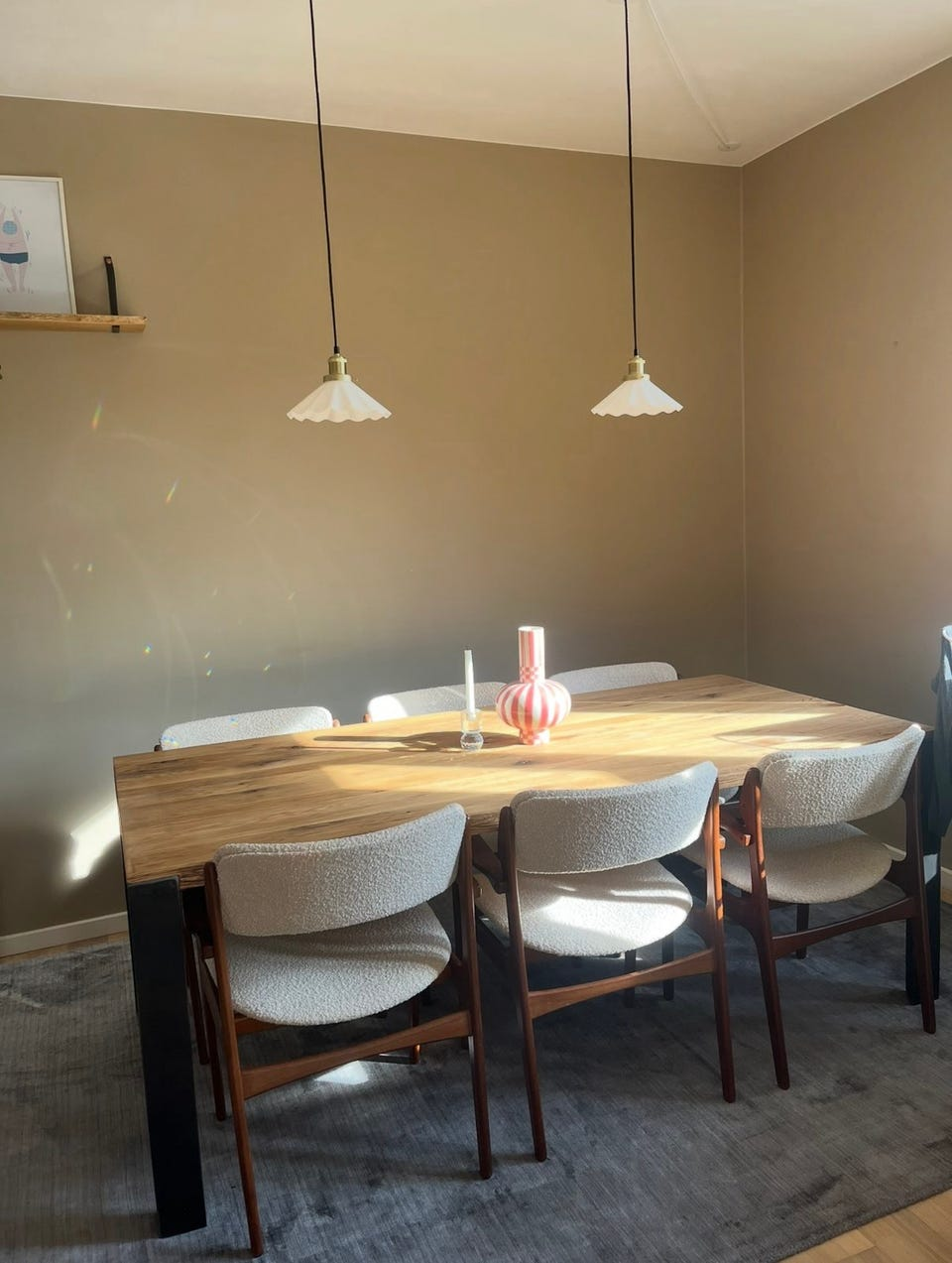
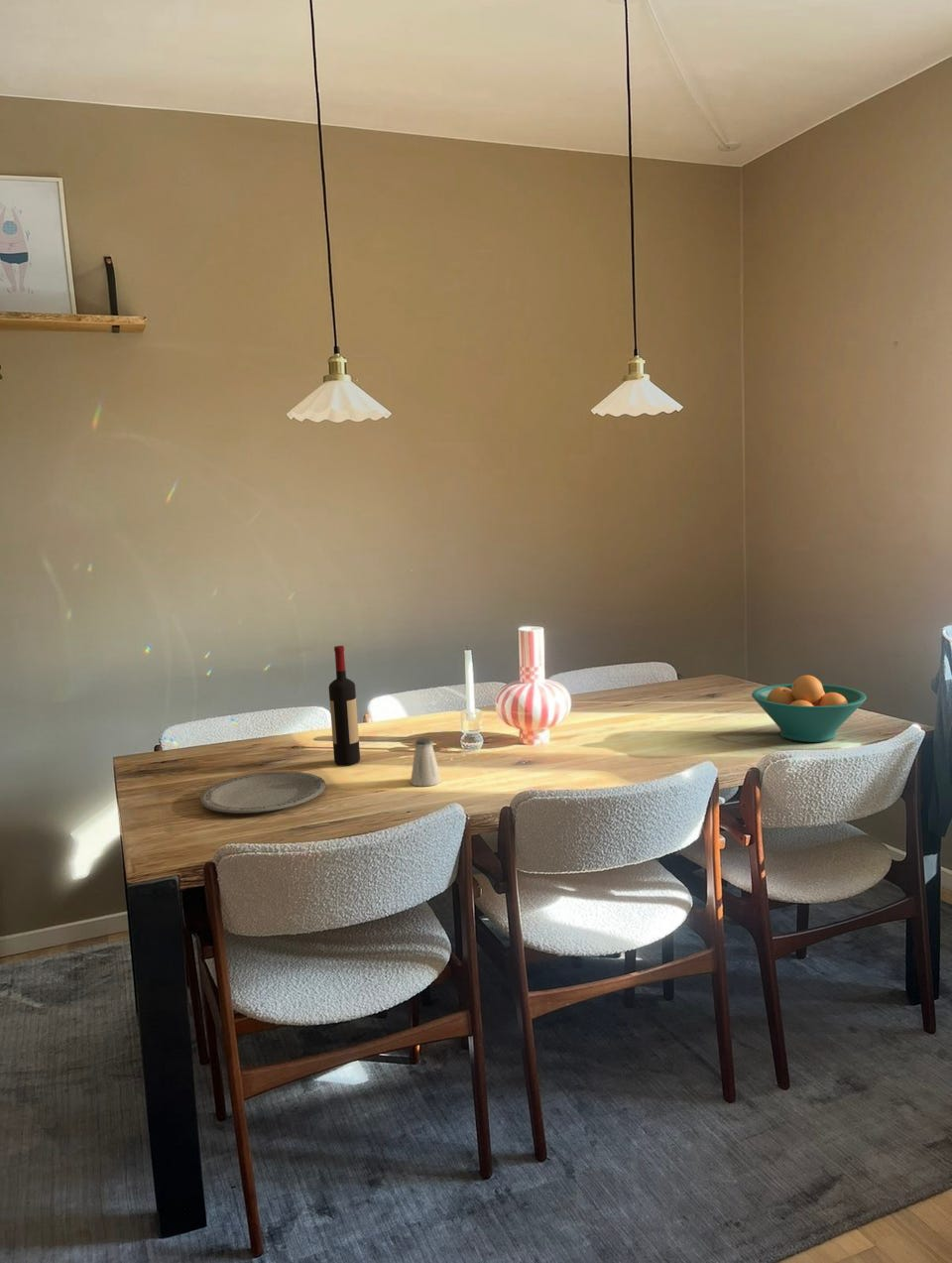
+ wine bottle [327,645,361,767]
+ fruit bowl [751,675,868,743]
+ saltshaker [410,737,442,788]
+ plate [199,771,326,815]
